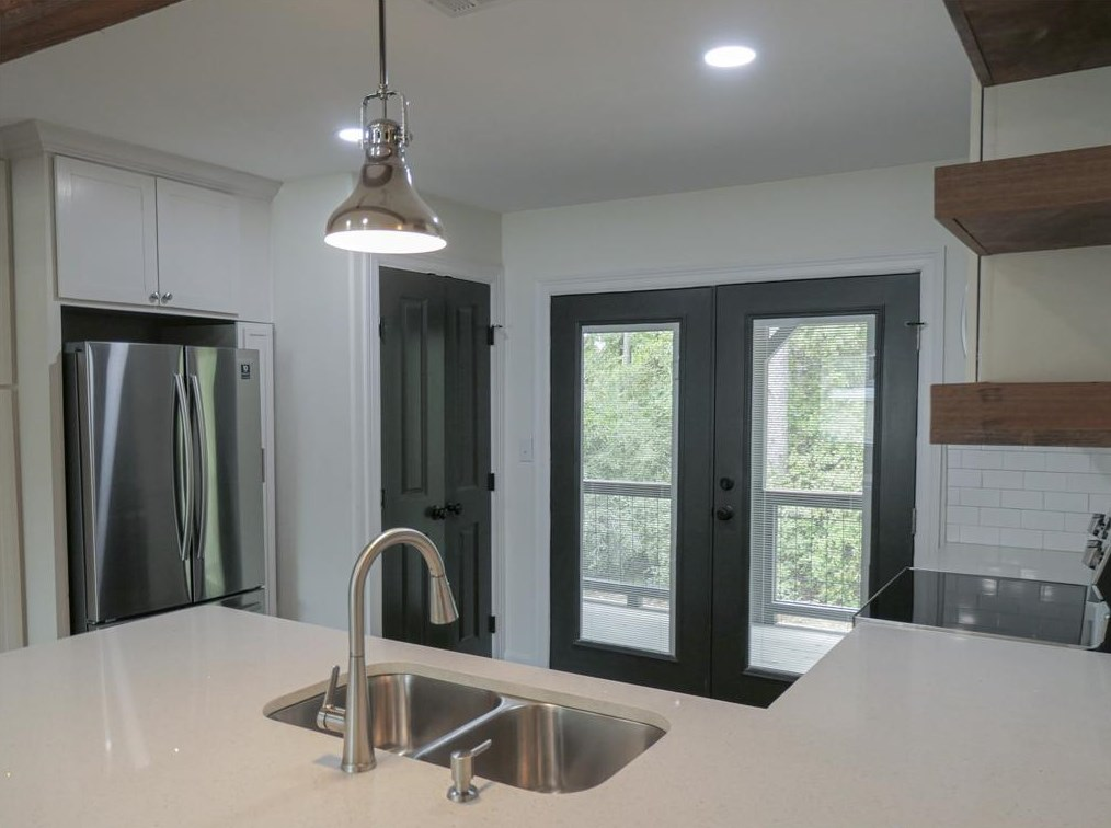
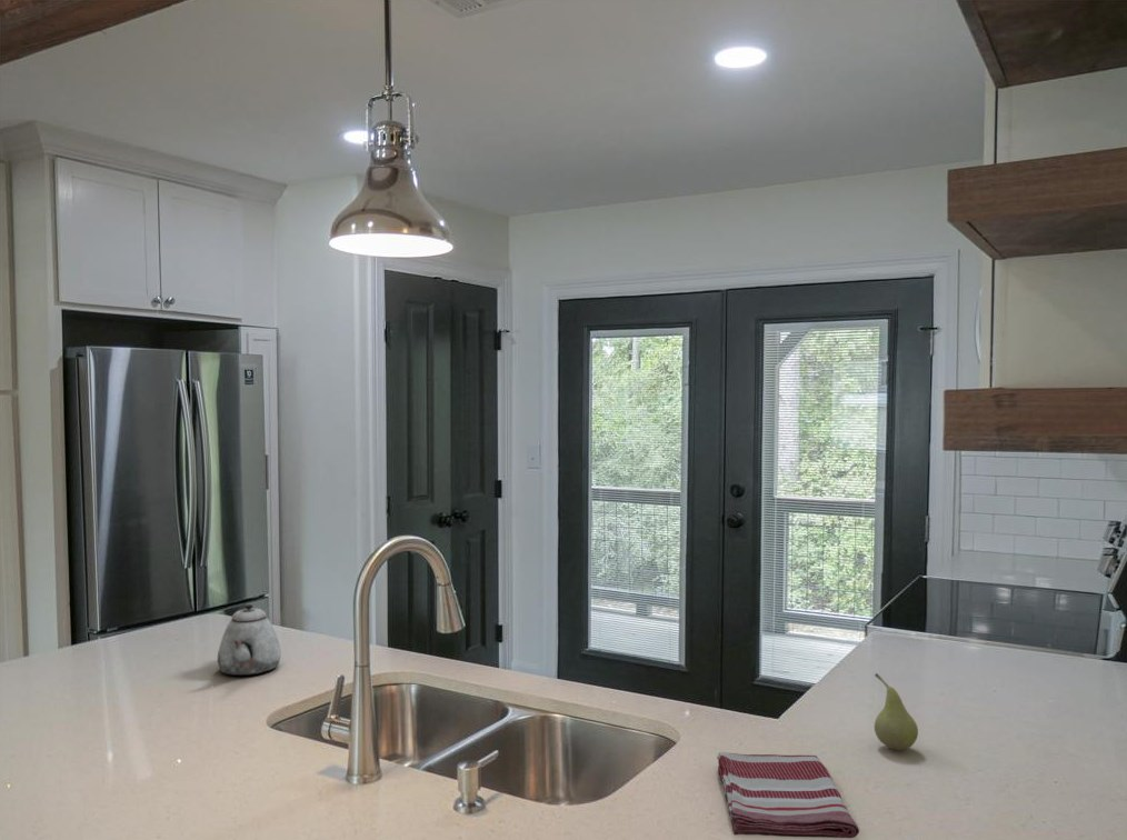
+ dish towel [716,751,860,839]
+ teapot [217,603,282,677]
+ fruit [874,672,919,751]
